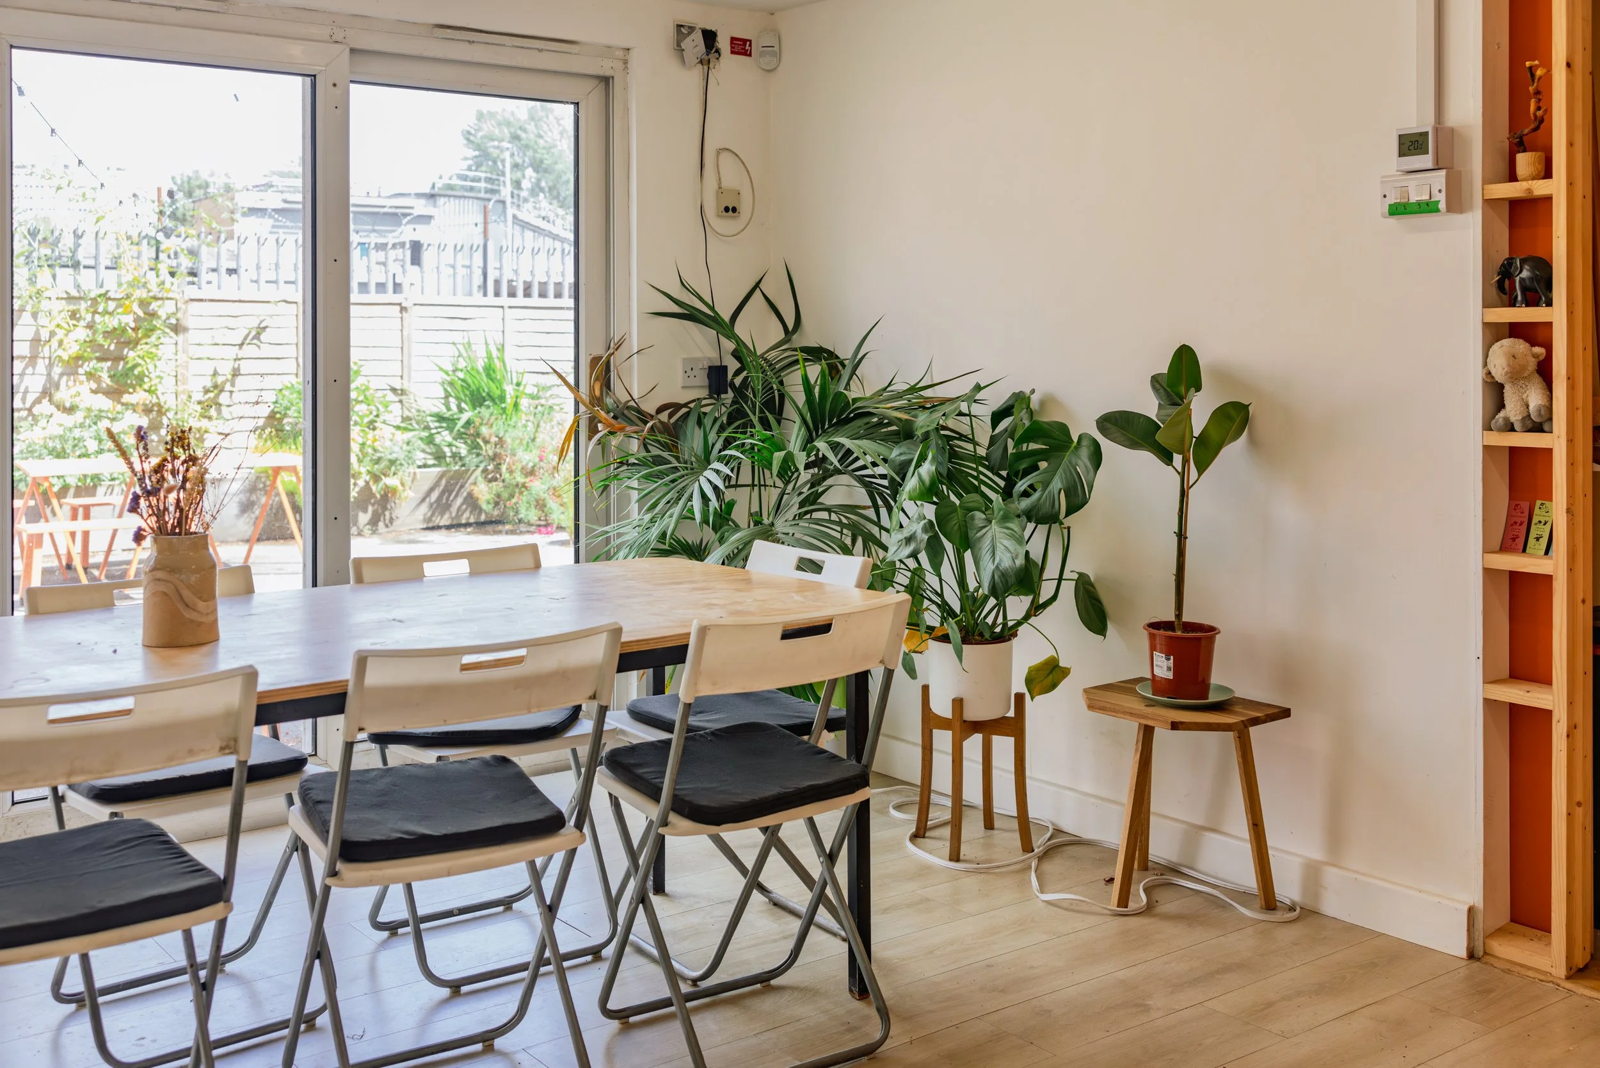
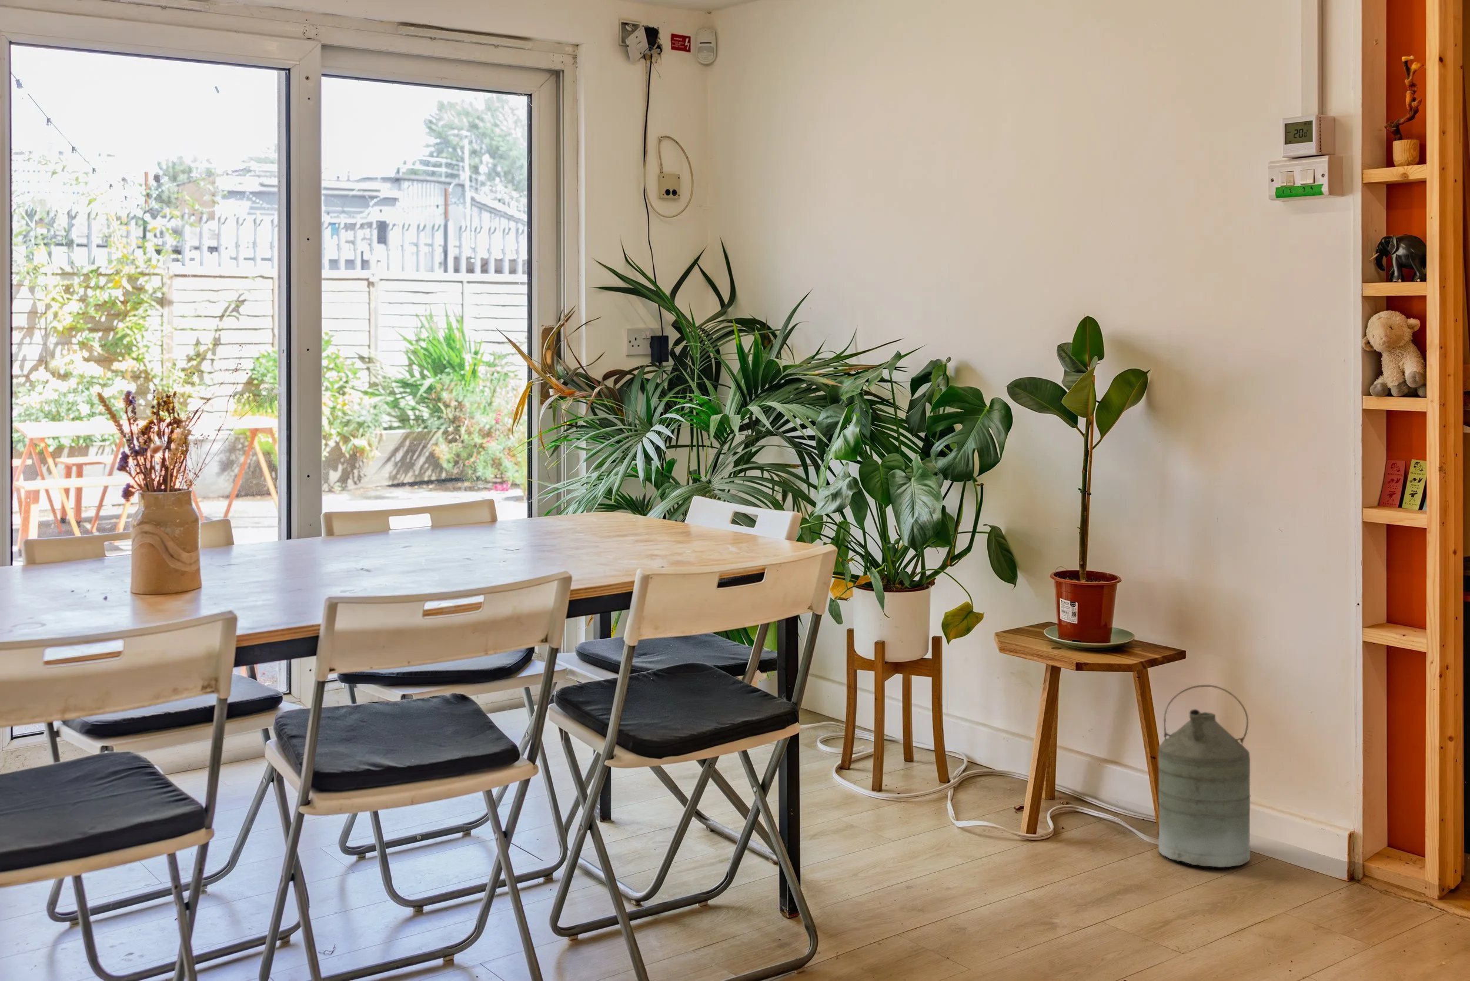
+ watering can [1158,684,1251,868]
